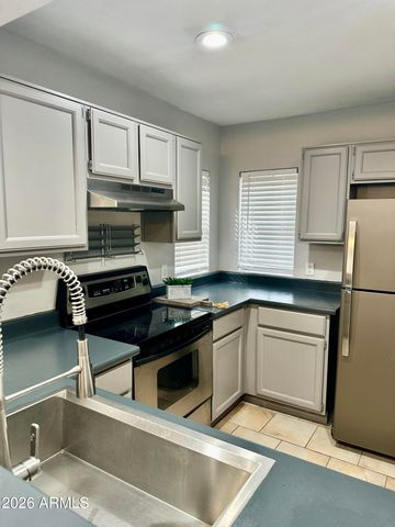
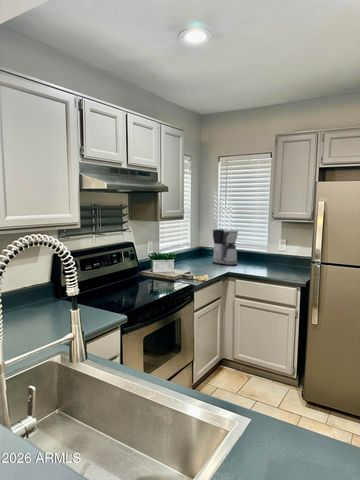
+ coffee maker [211,228,239,267]
